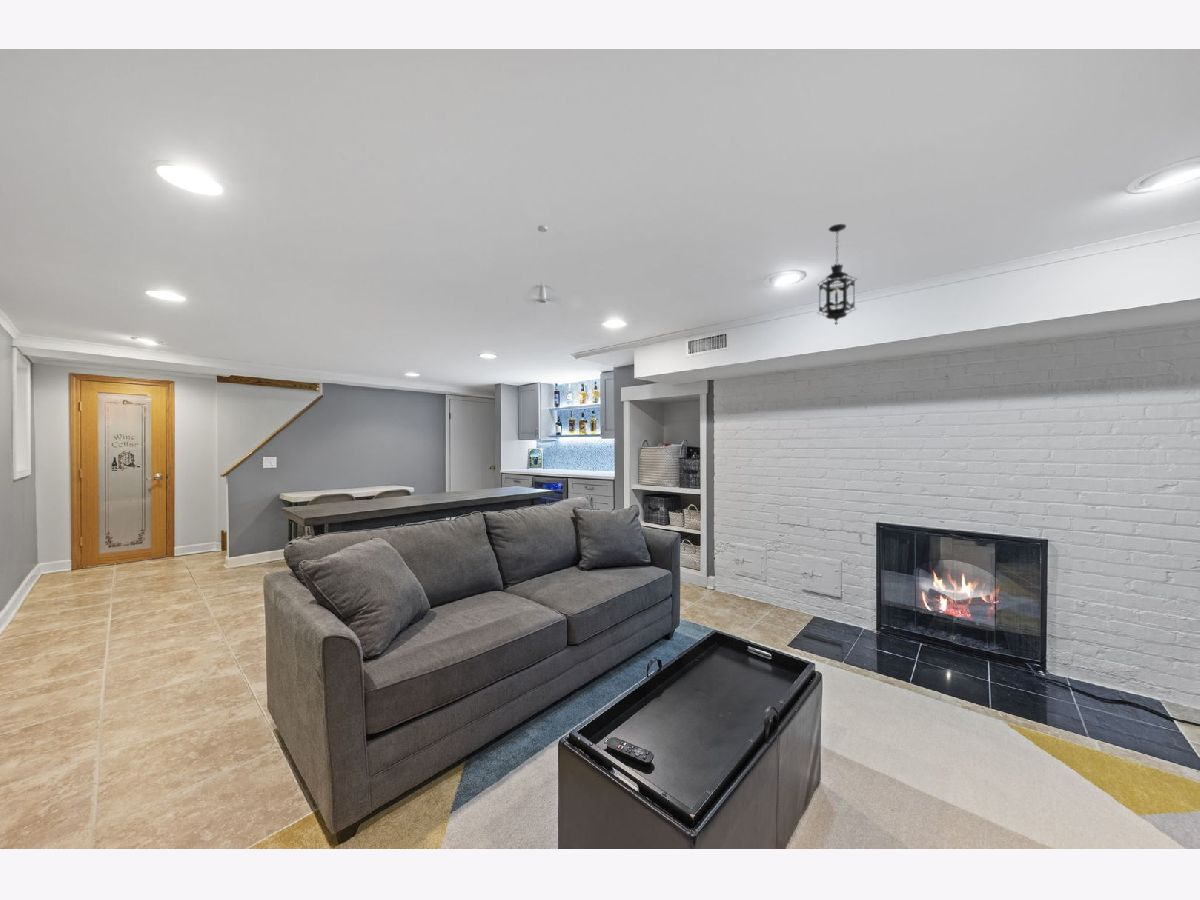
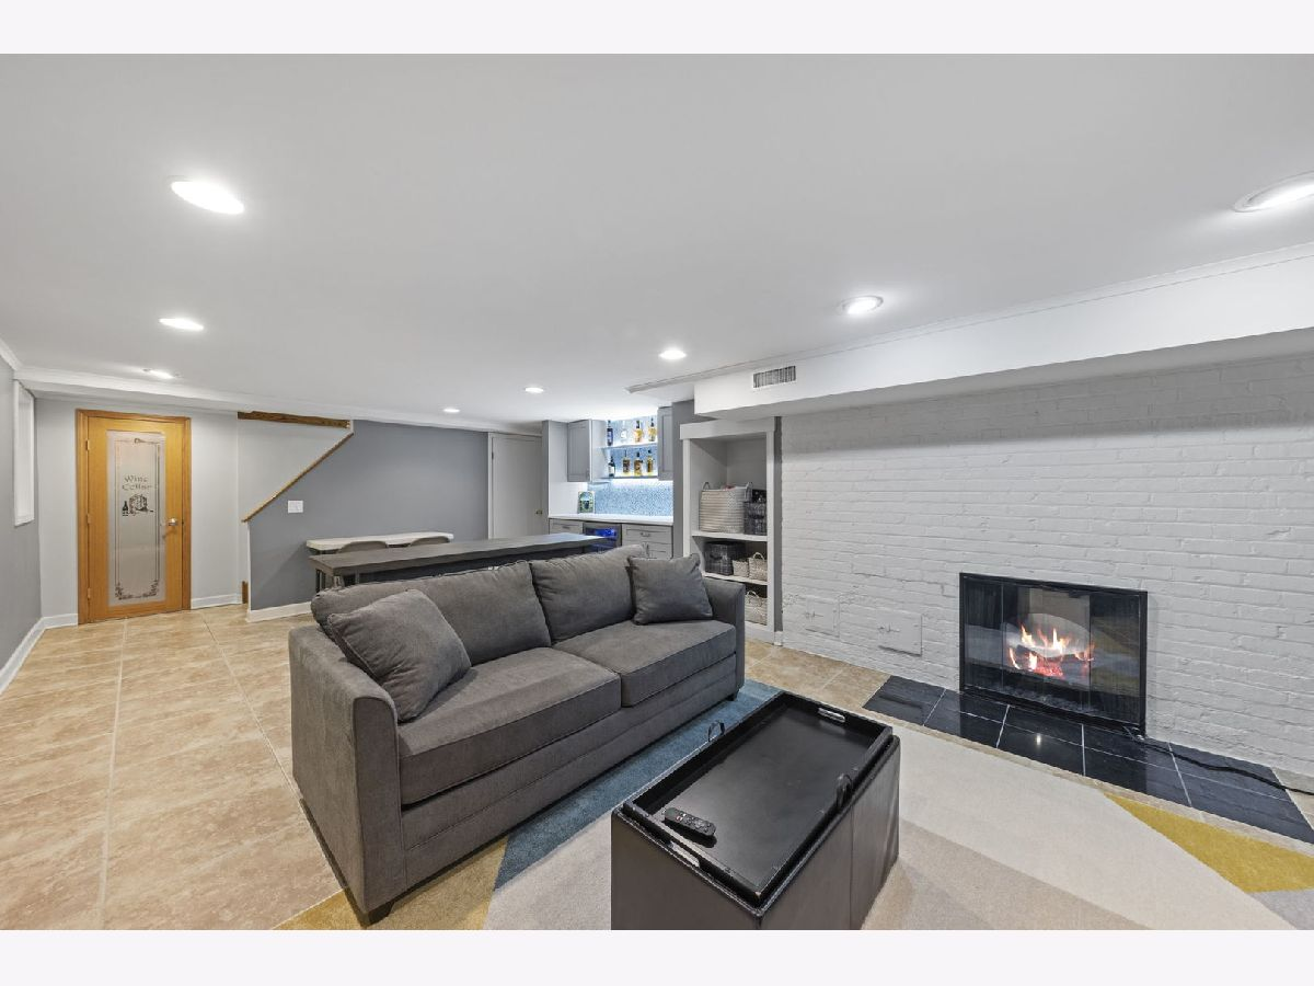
- hanging lantern [816,223,858,326]
- pendant light [522,224,562,307]
